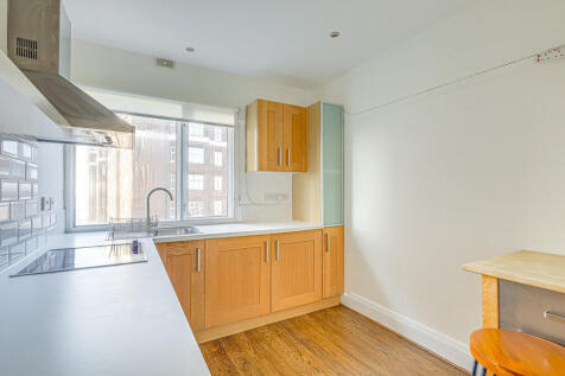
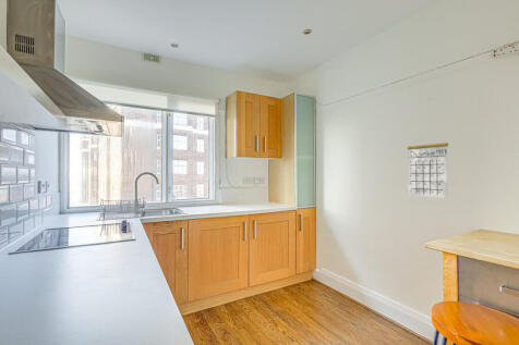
+ calendar [407,137,449,199]
